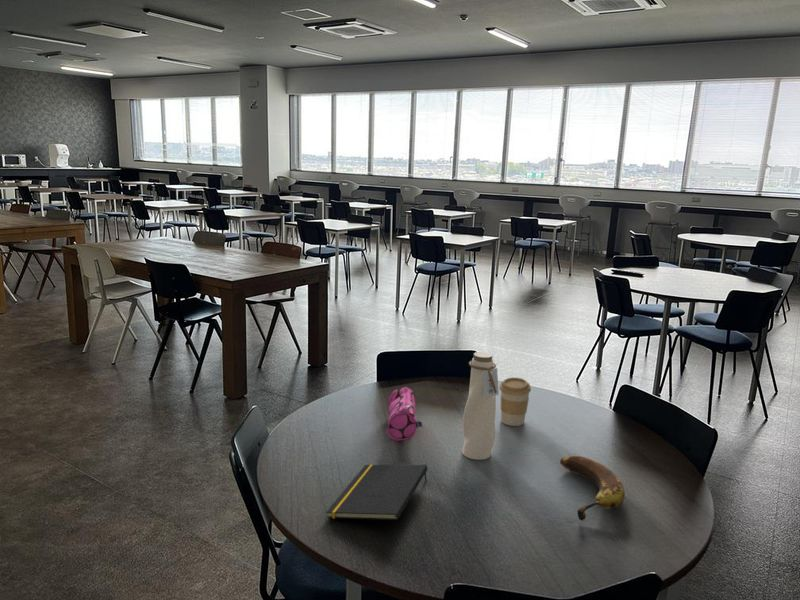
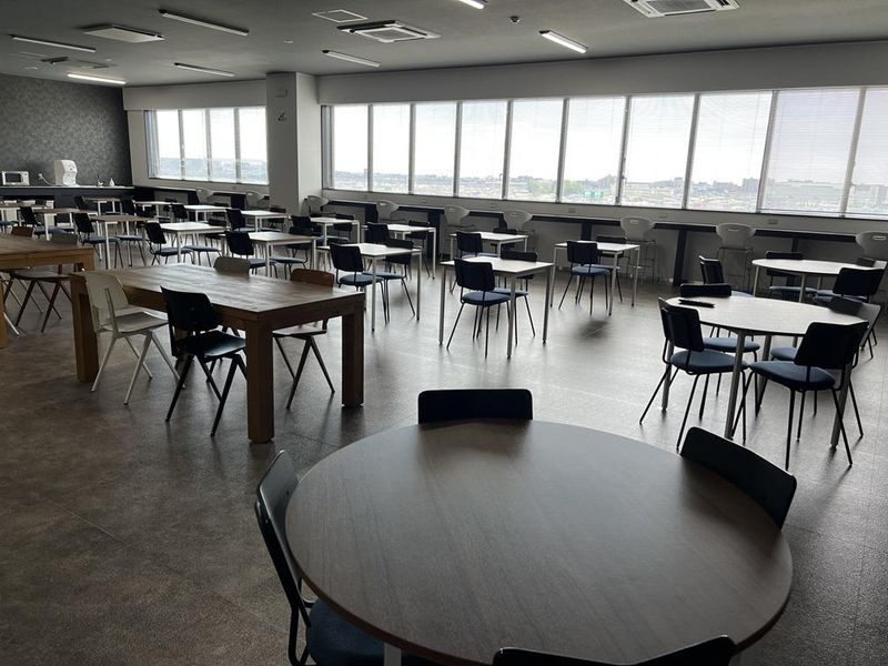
- notepad [325,464,429,521]
- water bottle [461,351,500,461]
- banana [559,455,626,522]
- coffee cup [499,376,532,427]
- pencil case [386,386,423,442]
